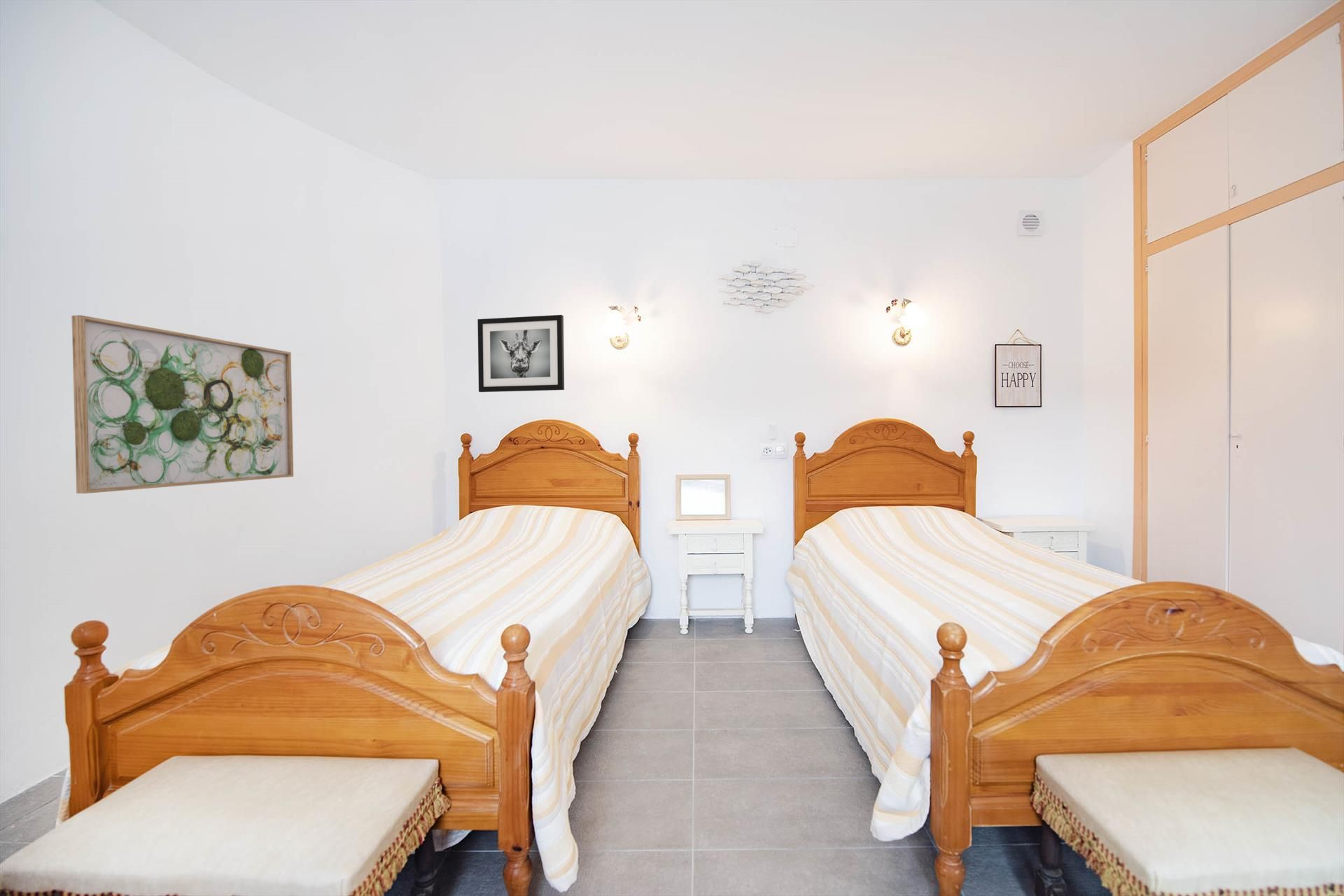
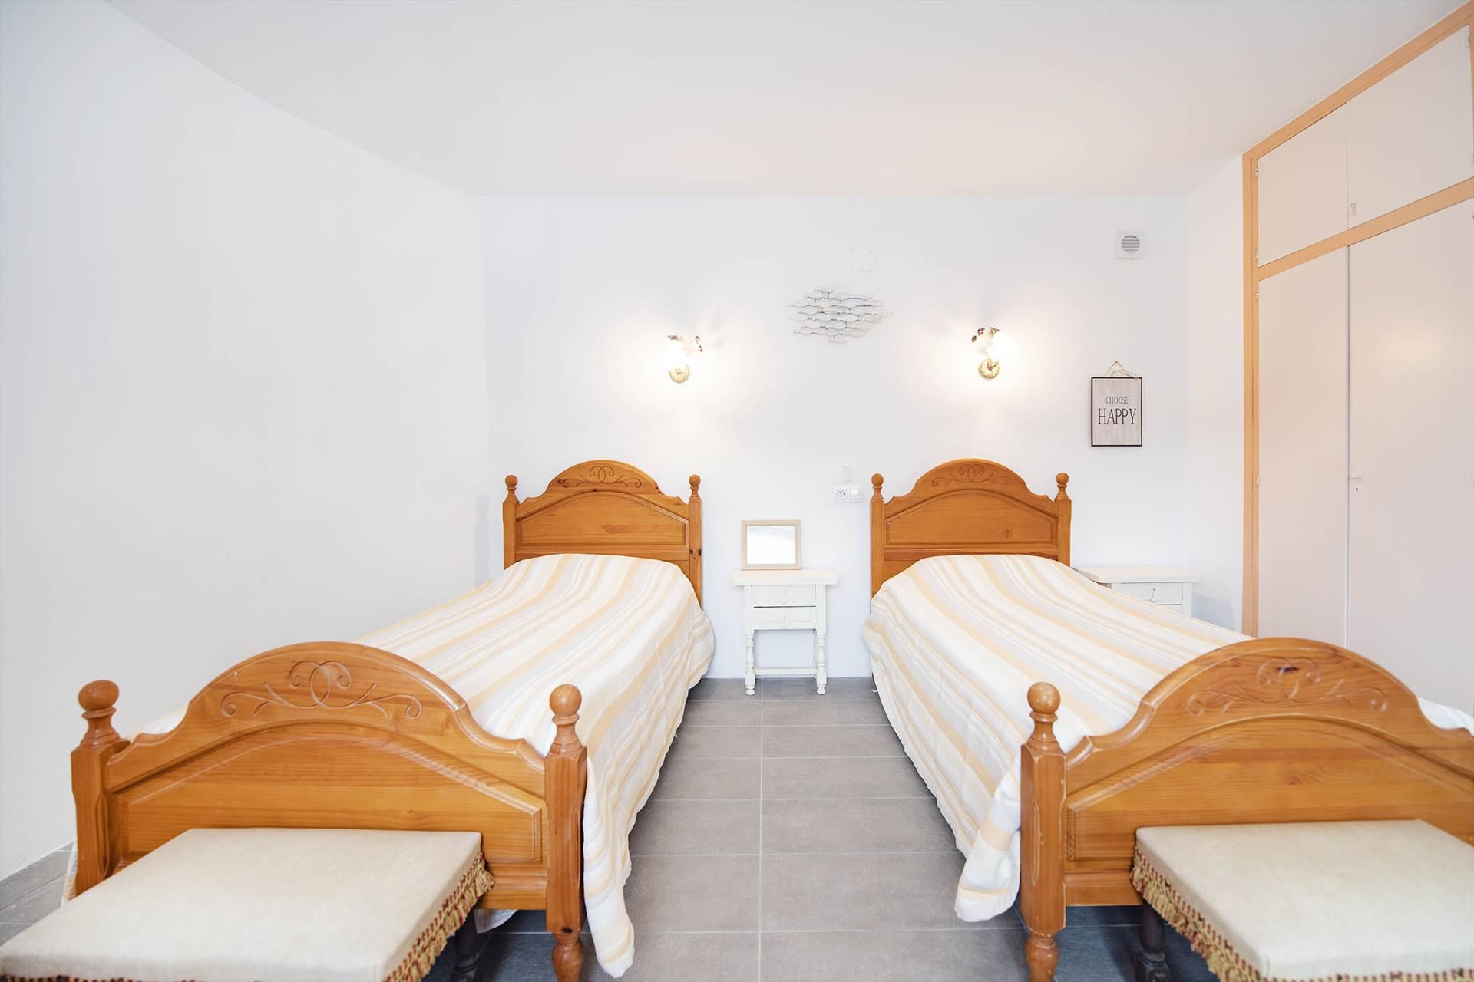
- wall art [71,314,294,494]
- wall art [477,314,565,393]
